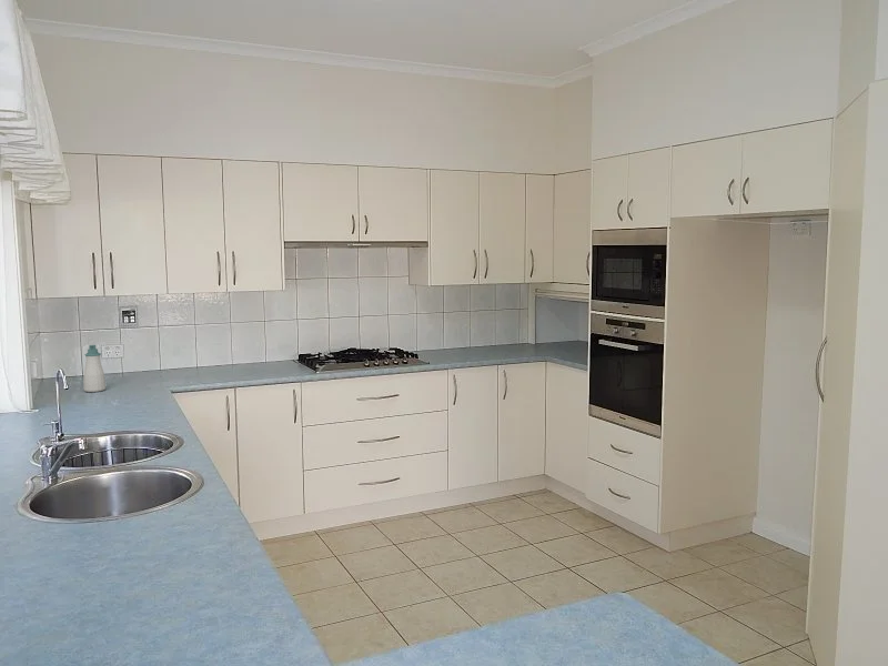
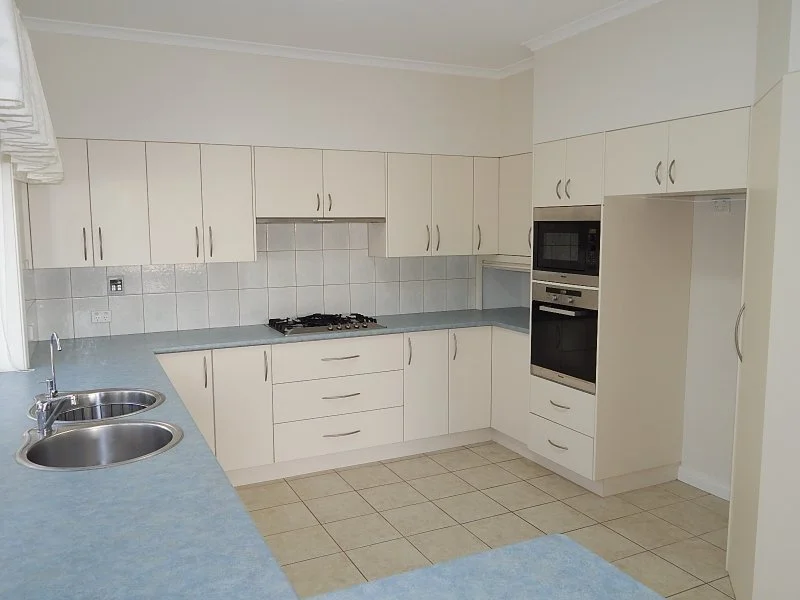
- soap bottle [82,344,107,393]
